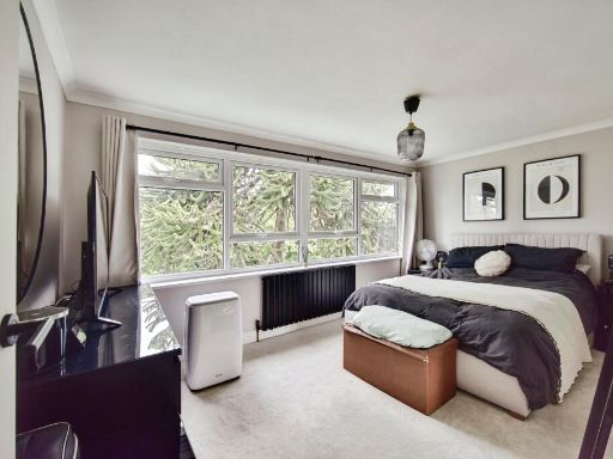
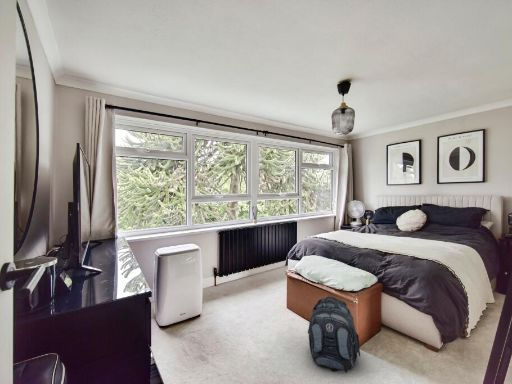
+ backpack [307,295,361,374]
